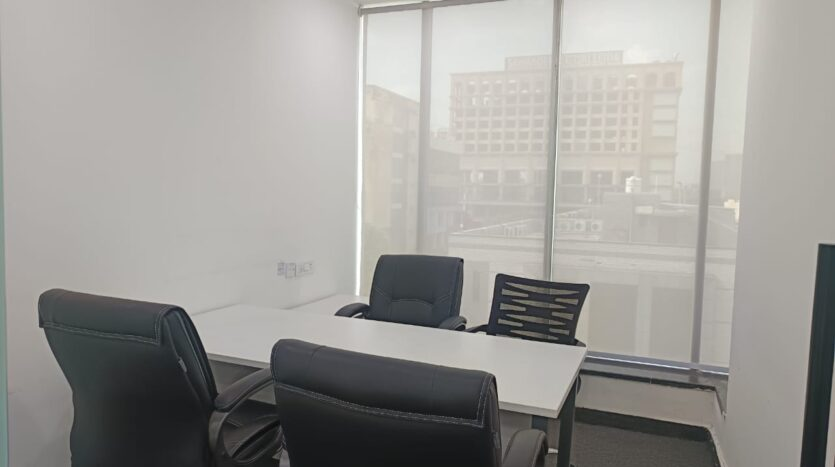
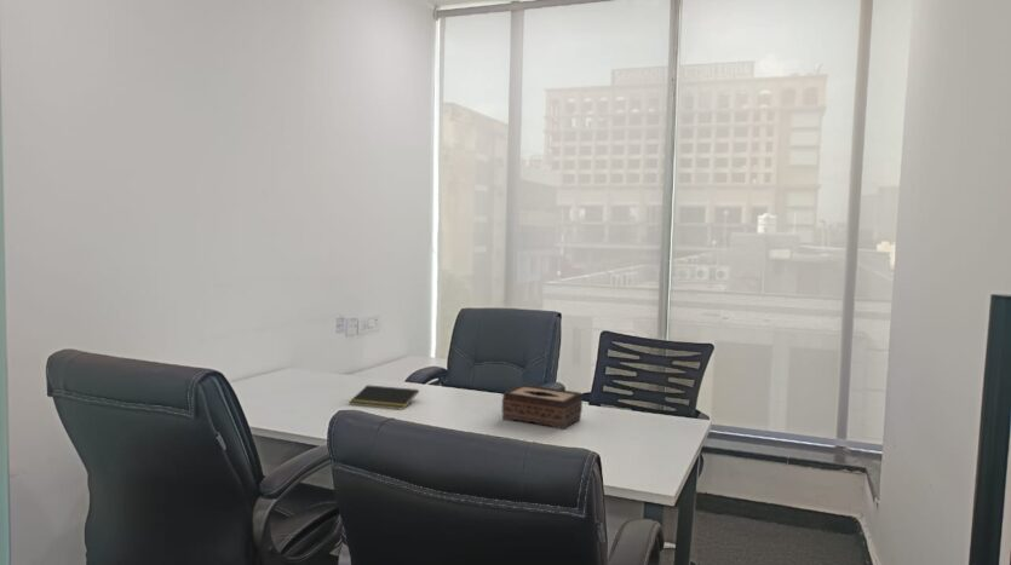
+ notepad [347,384,420,410]
+ tissue box [501,384,584,431]
